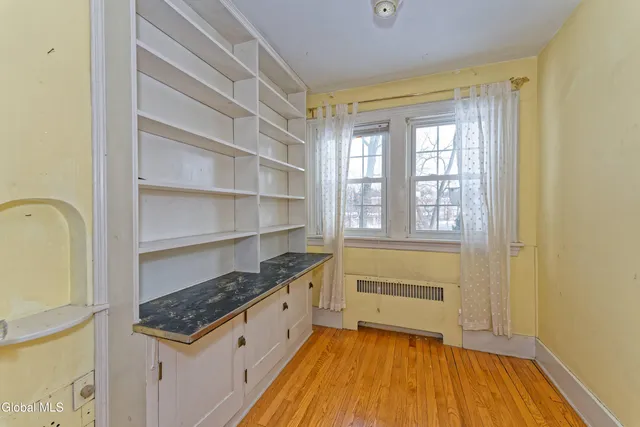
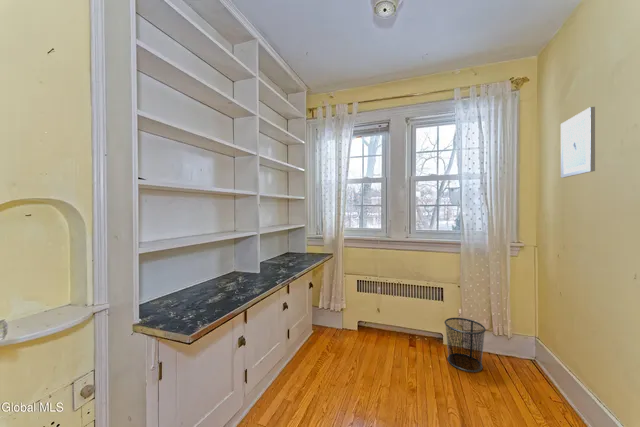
+ waste bin [443,317,487,373]
+ wall art [560,106,596,179]
